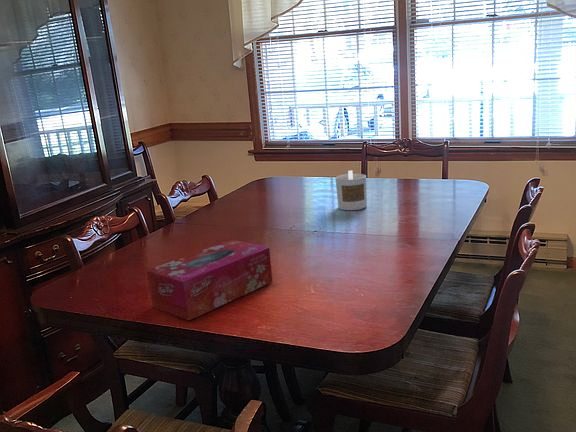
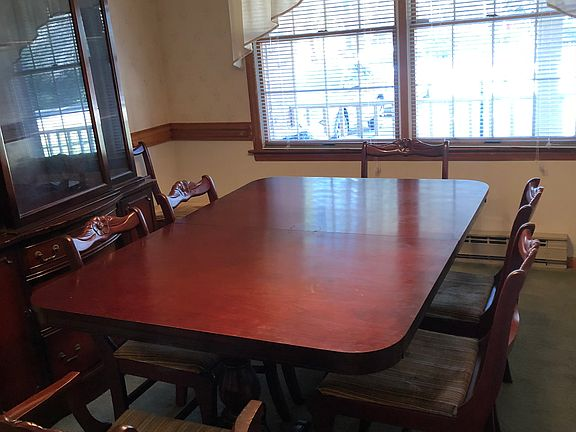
- candle [335,169,368,211]
- tissue box [146,239,274,322]
